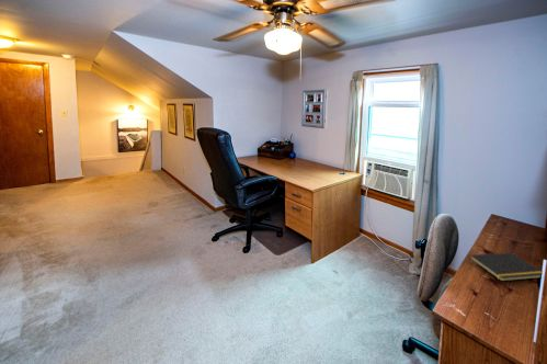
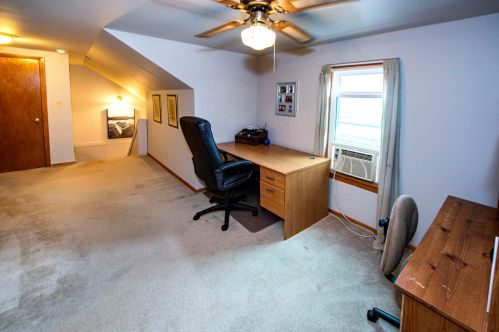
- notepad [467,251,543,282]
